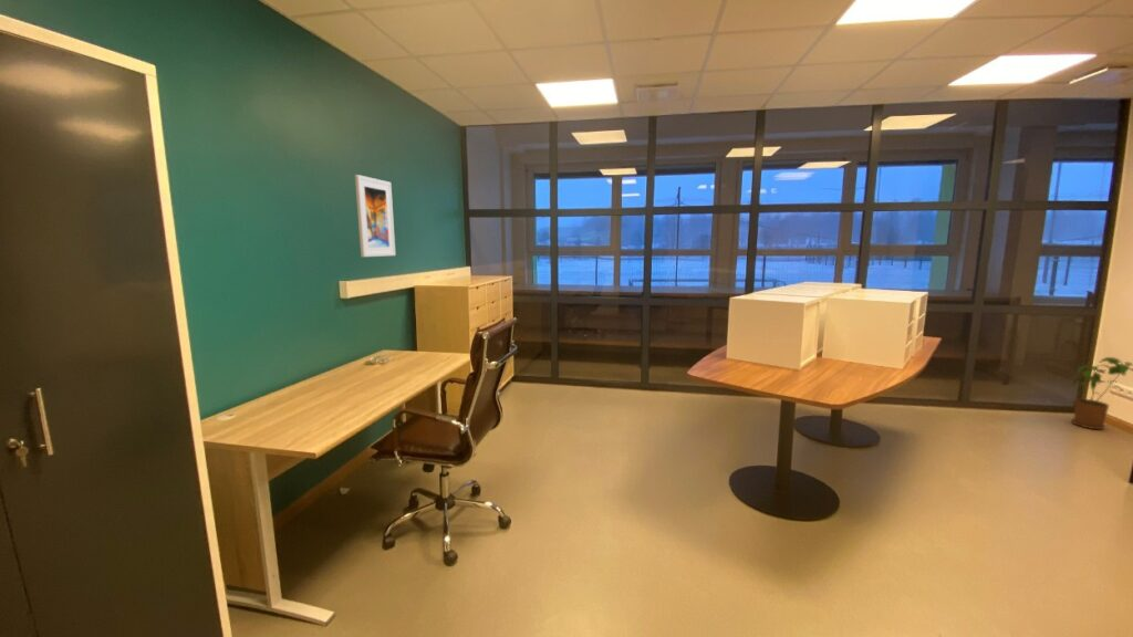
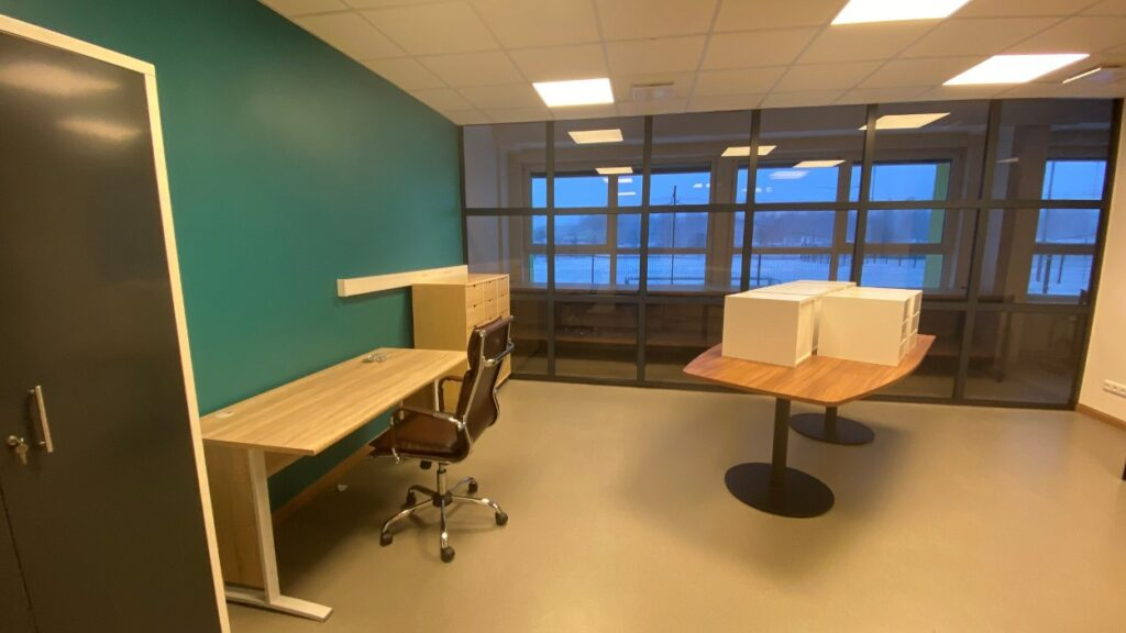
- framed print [354,174,396,258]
- house plant [1070,356,1133,430]
